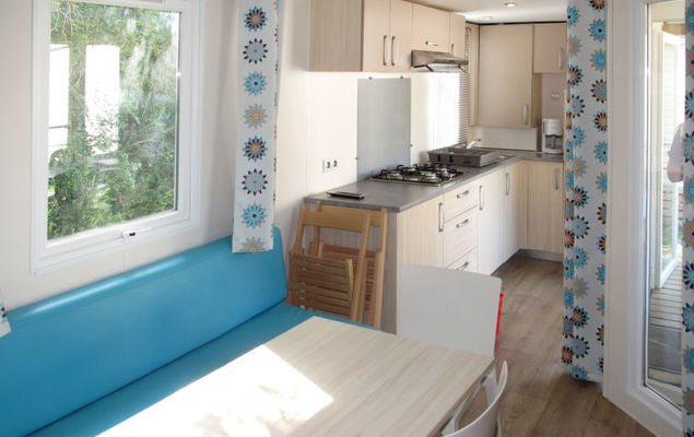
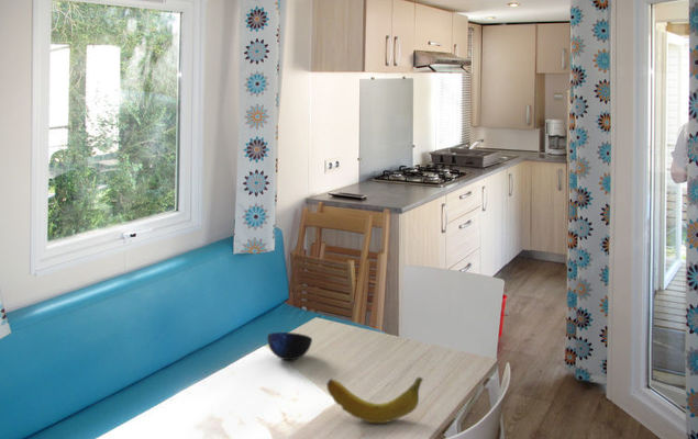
+ fruit [325,376,424,424]
+ bowl [266,331,313,361]
